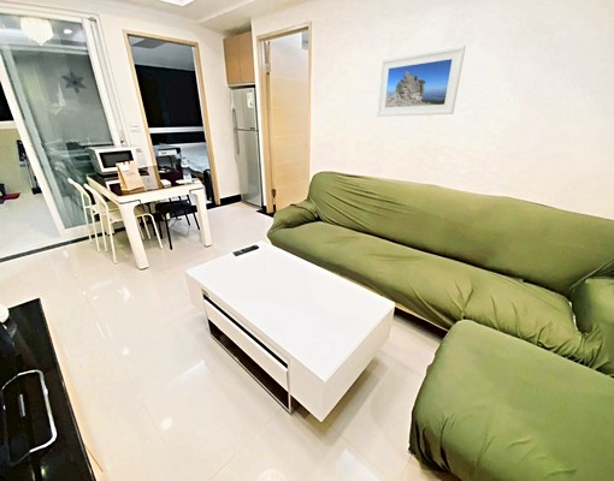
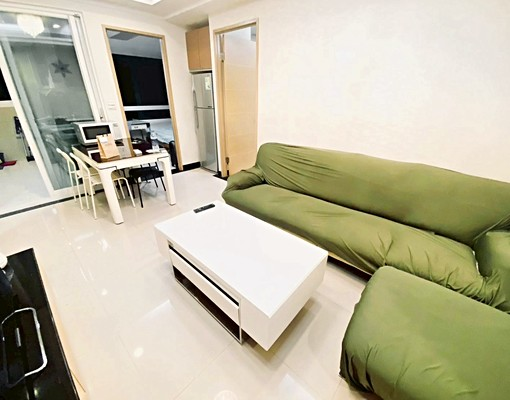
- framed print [376,44,467,118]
